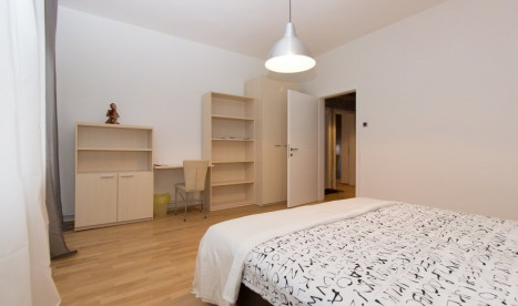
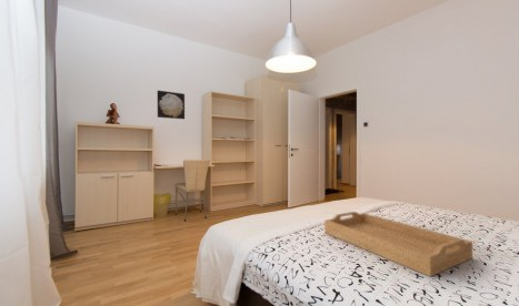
+ wall art [157,90,186,120]
+ serving tray [323,211,473,277]
